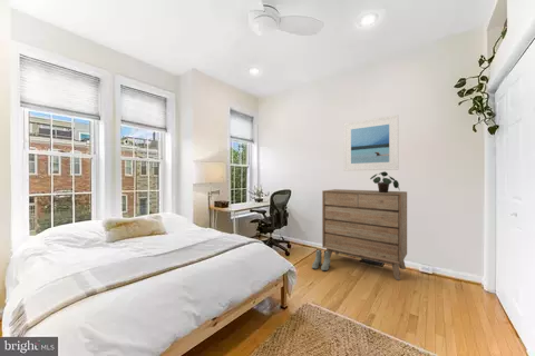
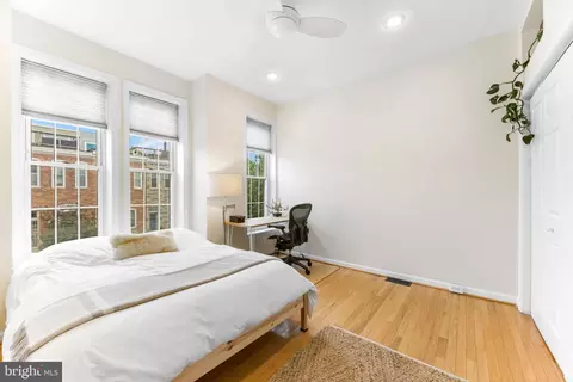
- boots [311,248,331,271]
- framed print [343,113,399,171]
- potted plant [369,170,400,192]
- dresser [321,188,408,281]
